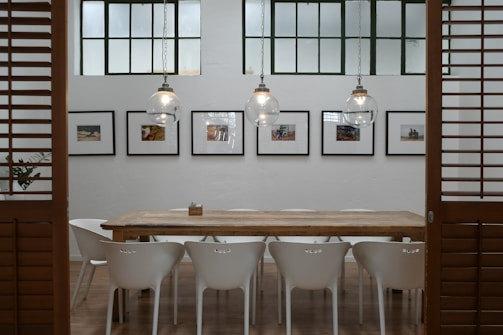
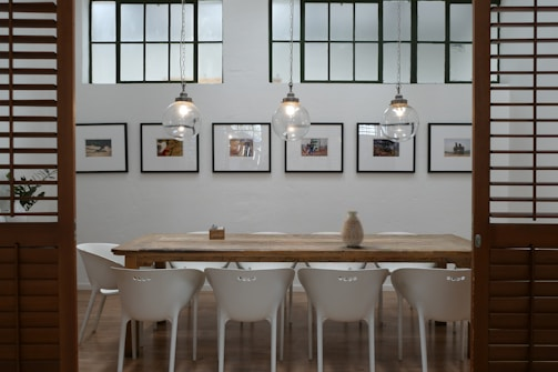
+ vase [339,210,365,248]
